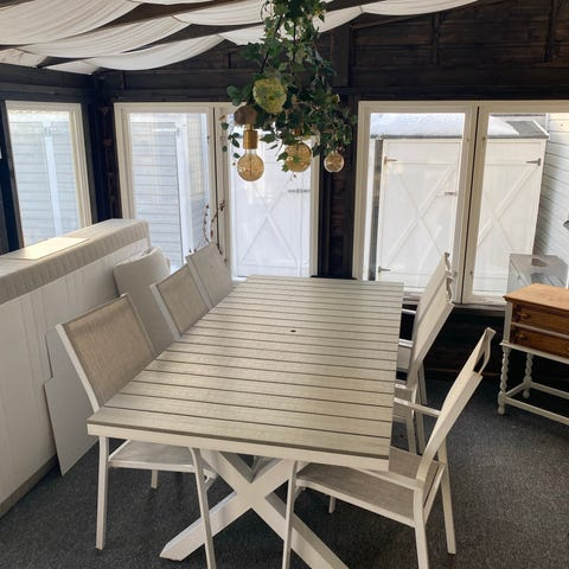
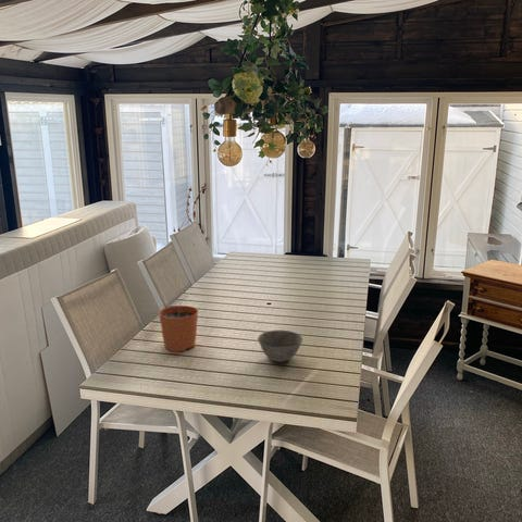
+ bowl [257,330,303,363]
+ plant pot [158,295,199,352]
